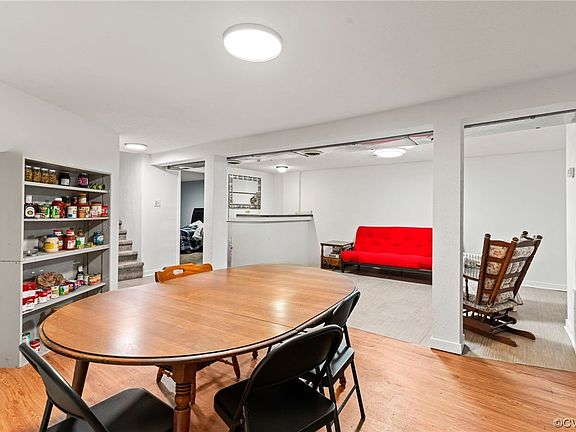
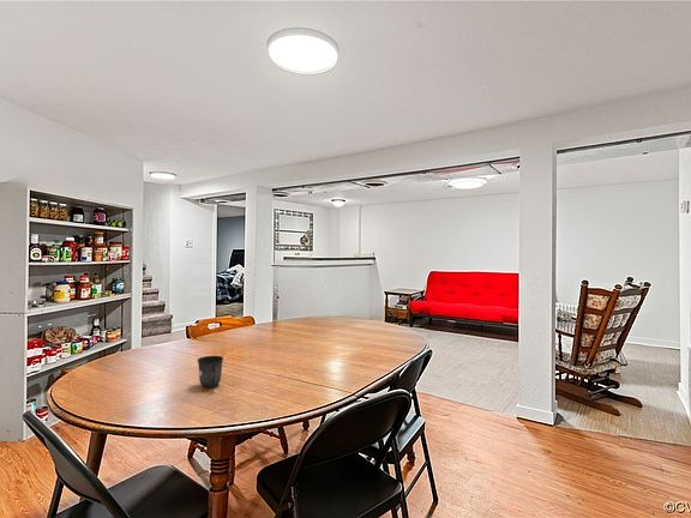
+ mug [197,355,224,389]
